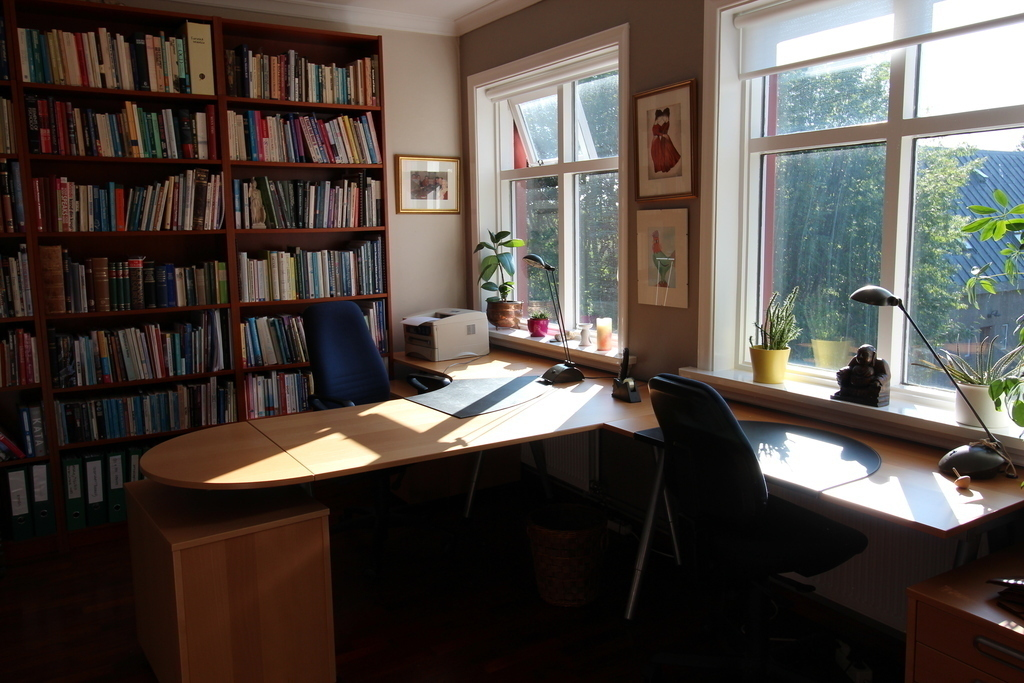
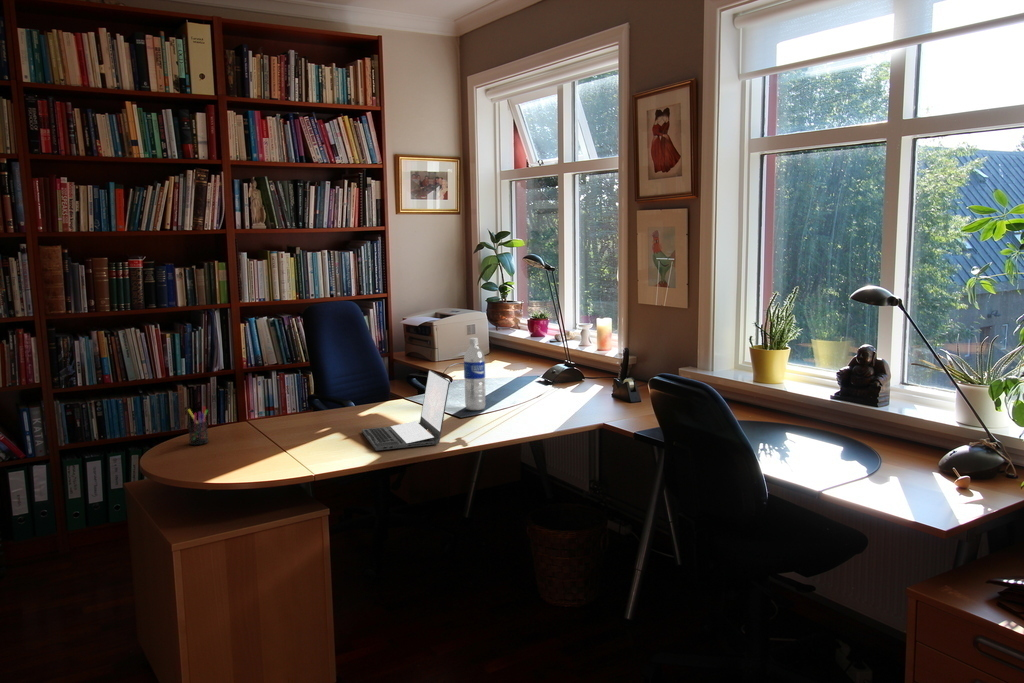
+ laptop [361,369,451,452]
+ water bottle [463,337,486,411]
+ pen holder [187,406,210,446]
